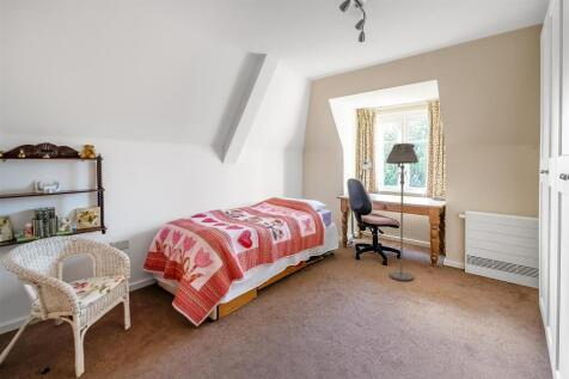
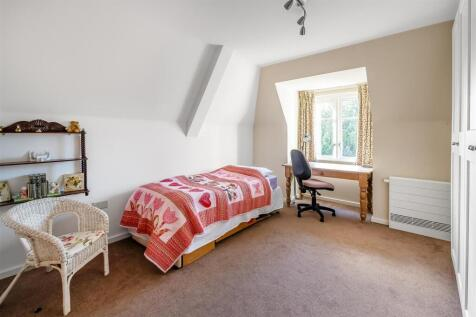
- floor lamp [385,142,420,281]
